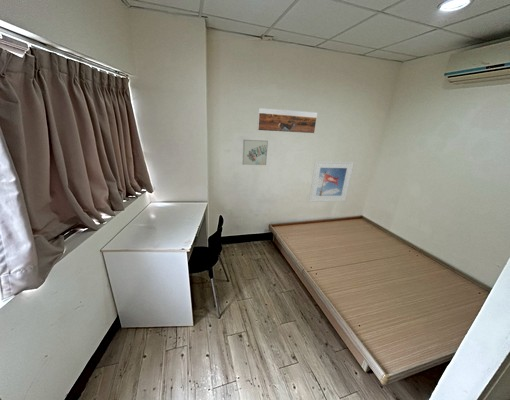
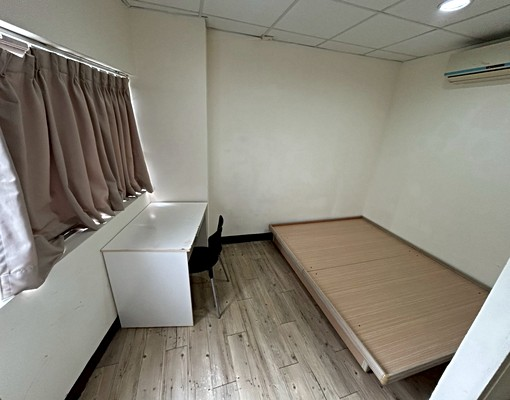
- wall art [242,139,269,166]
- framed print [256,107,318,134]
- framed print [308,160,355,203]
